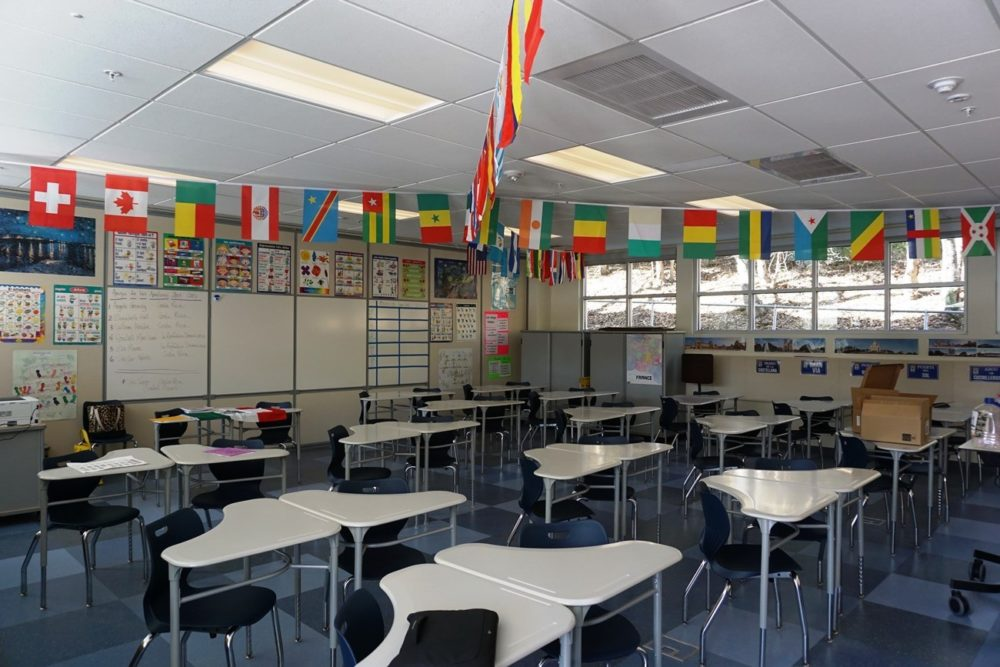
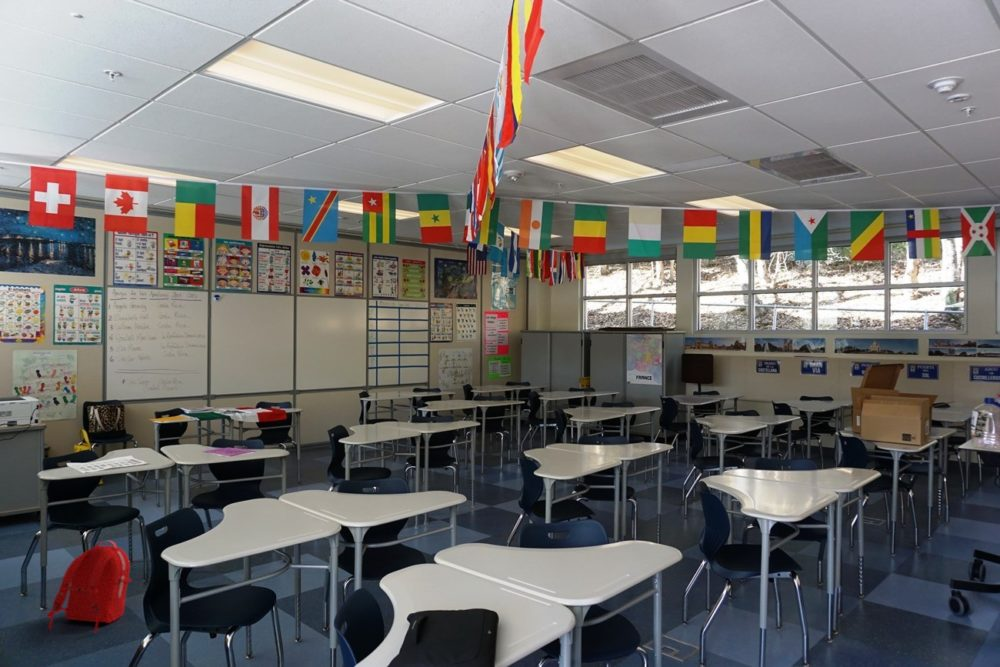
+ backpack [46,539,133,634]
